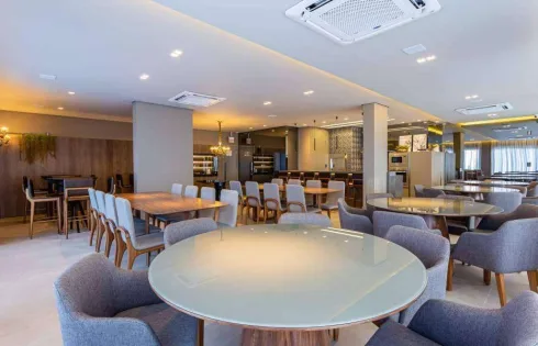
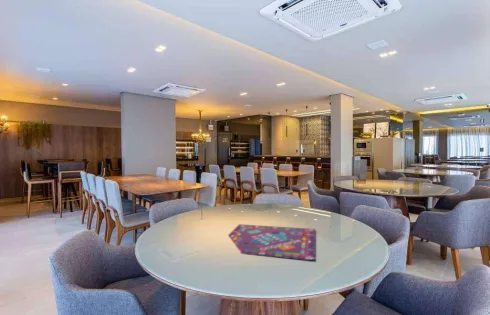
+ gameboard [227,223,316,262]
